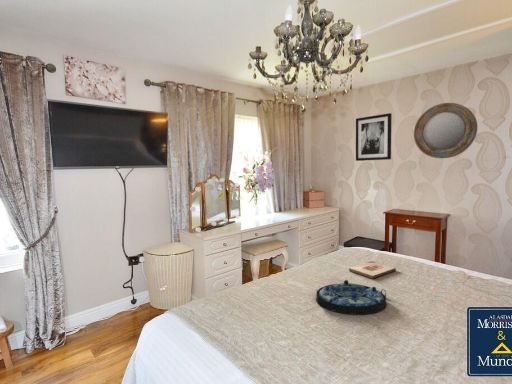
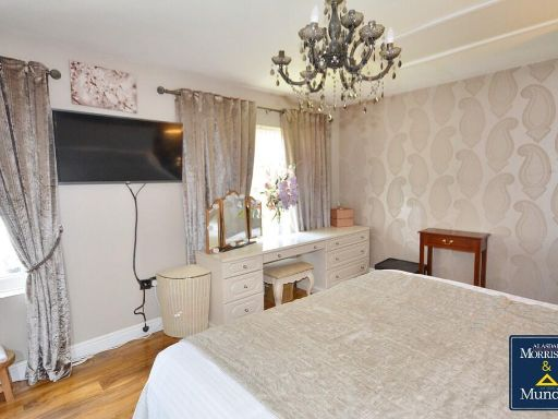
- wooden plaque [348,260,397,280]
- home mirror [413,102,478,159]
- wall art [355,112,393,162]
- serving tray [315,279,387,316]
